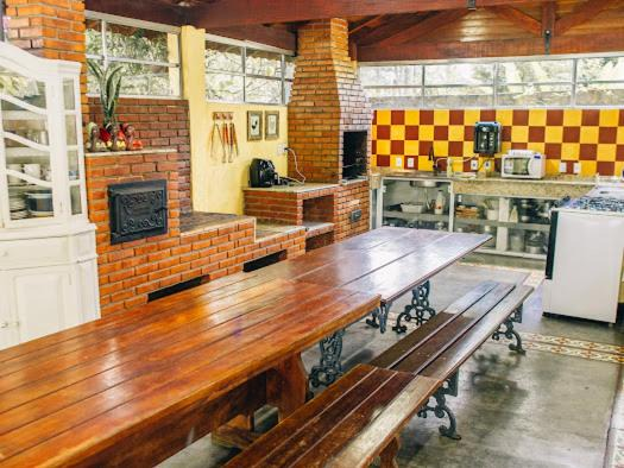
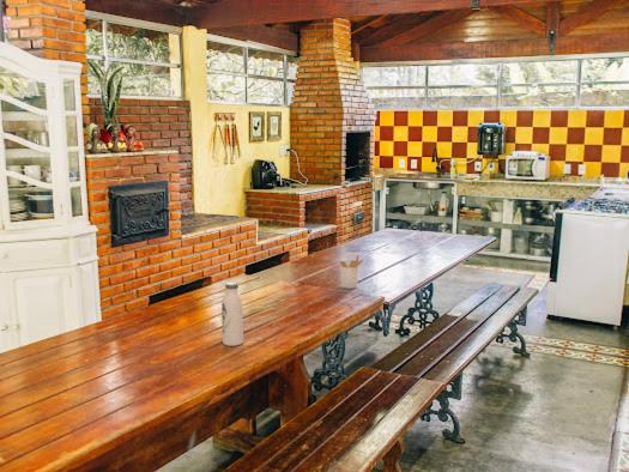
+ water bottle [220,282,244,347]
+ utensil holder [338,254,364,290]
